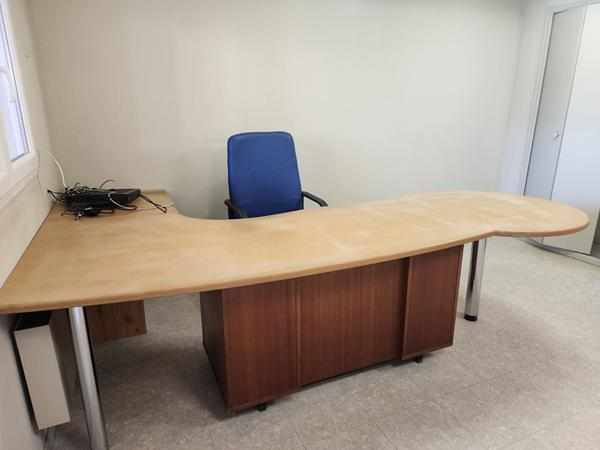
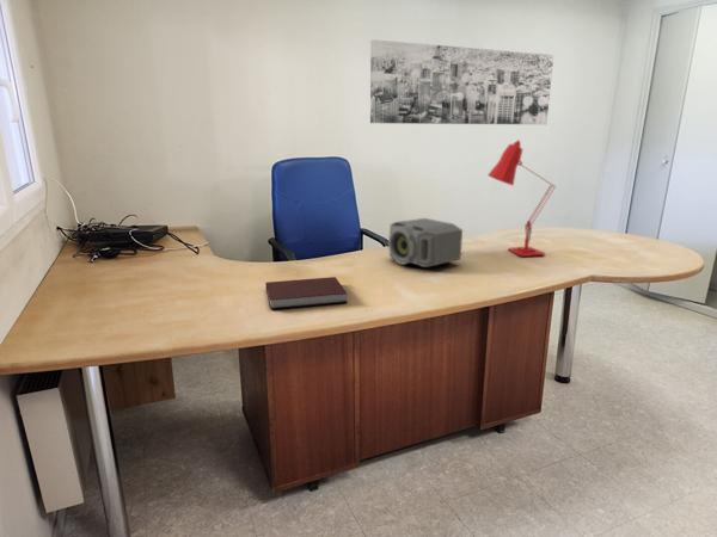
+ wall art [369,38,554,125]
+ speaker [387,217,464,268]
+ notebook [264,276,349,310]
+ desk lamp [486,138,557,258]
